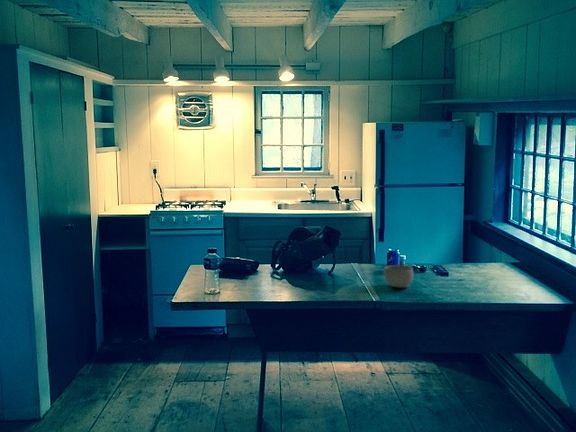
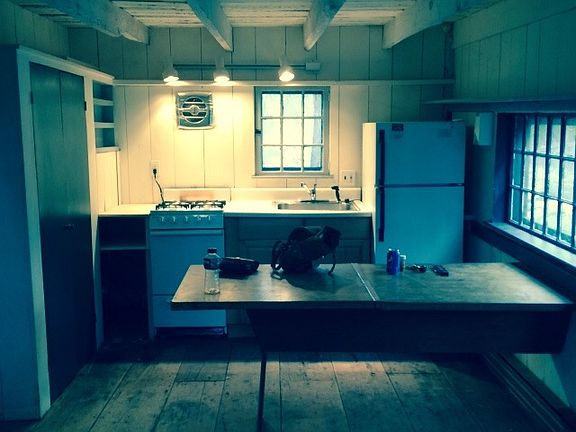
- bowl [383,264,415,289]
